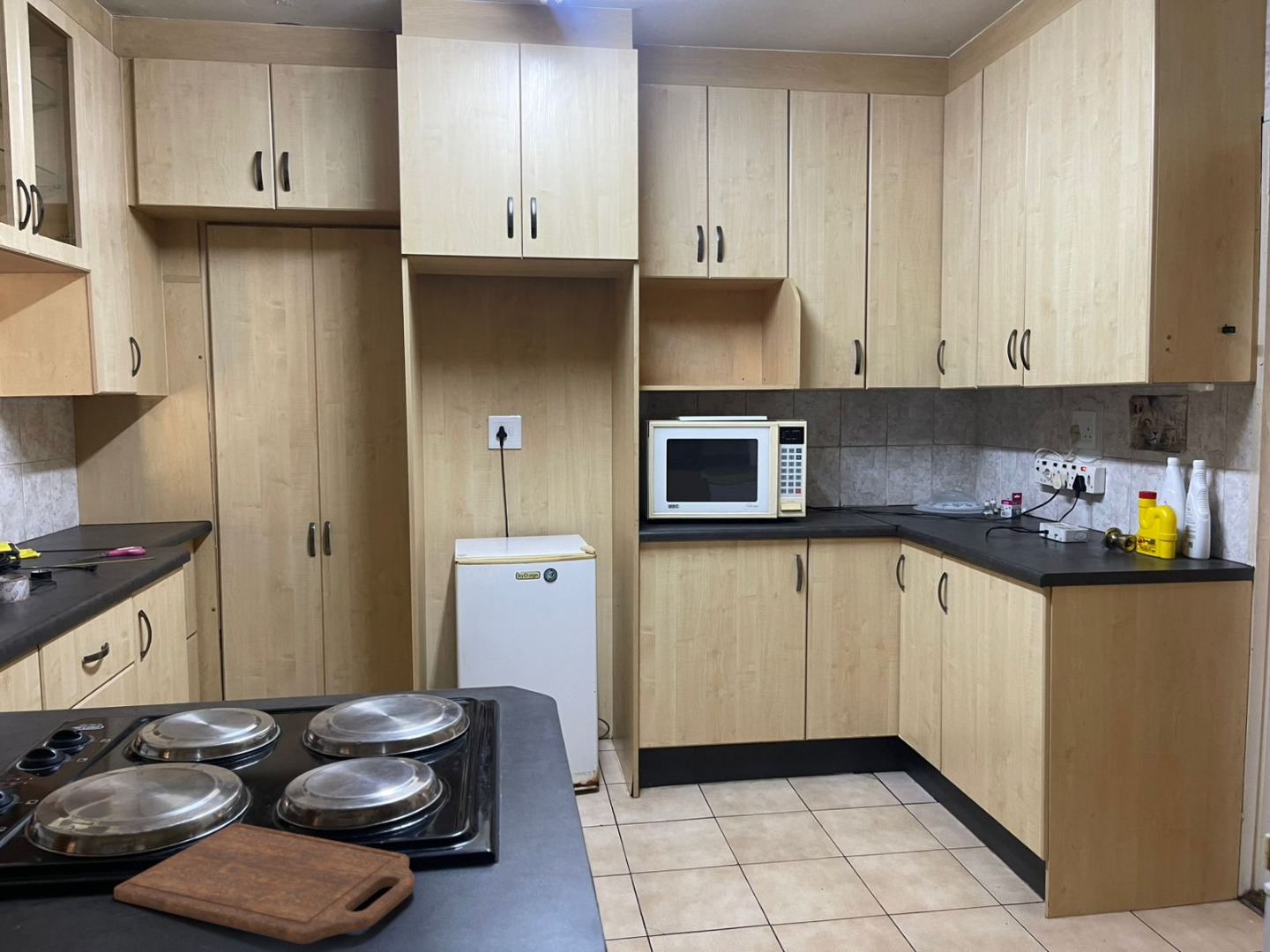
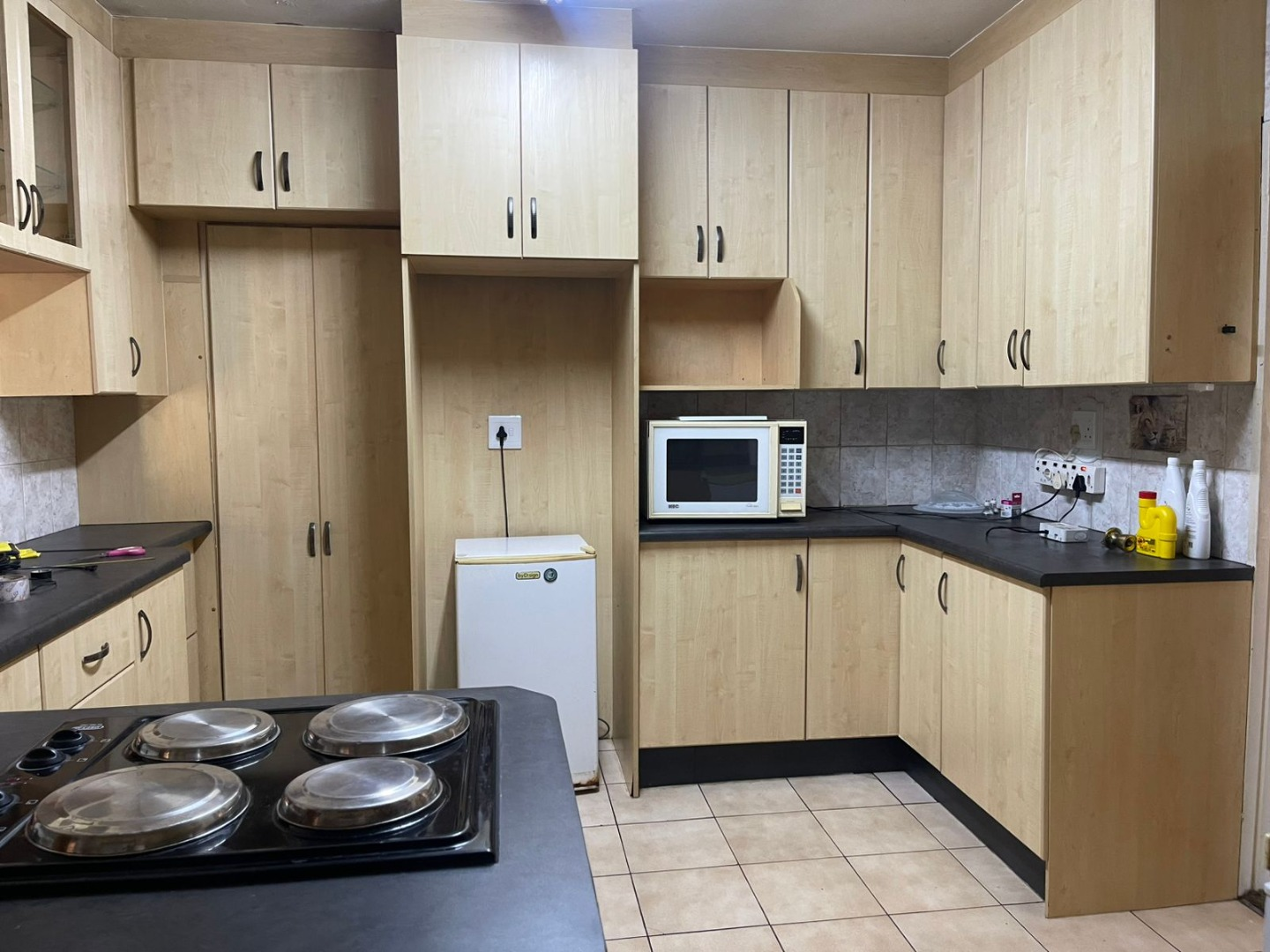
- cutting board [113,822,416,945]
